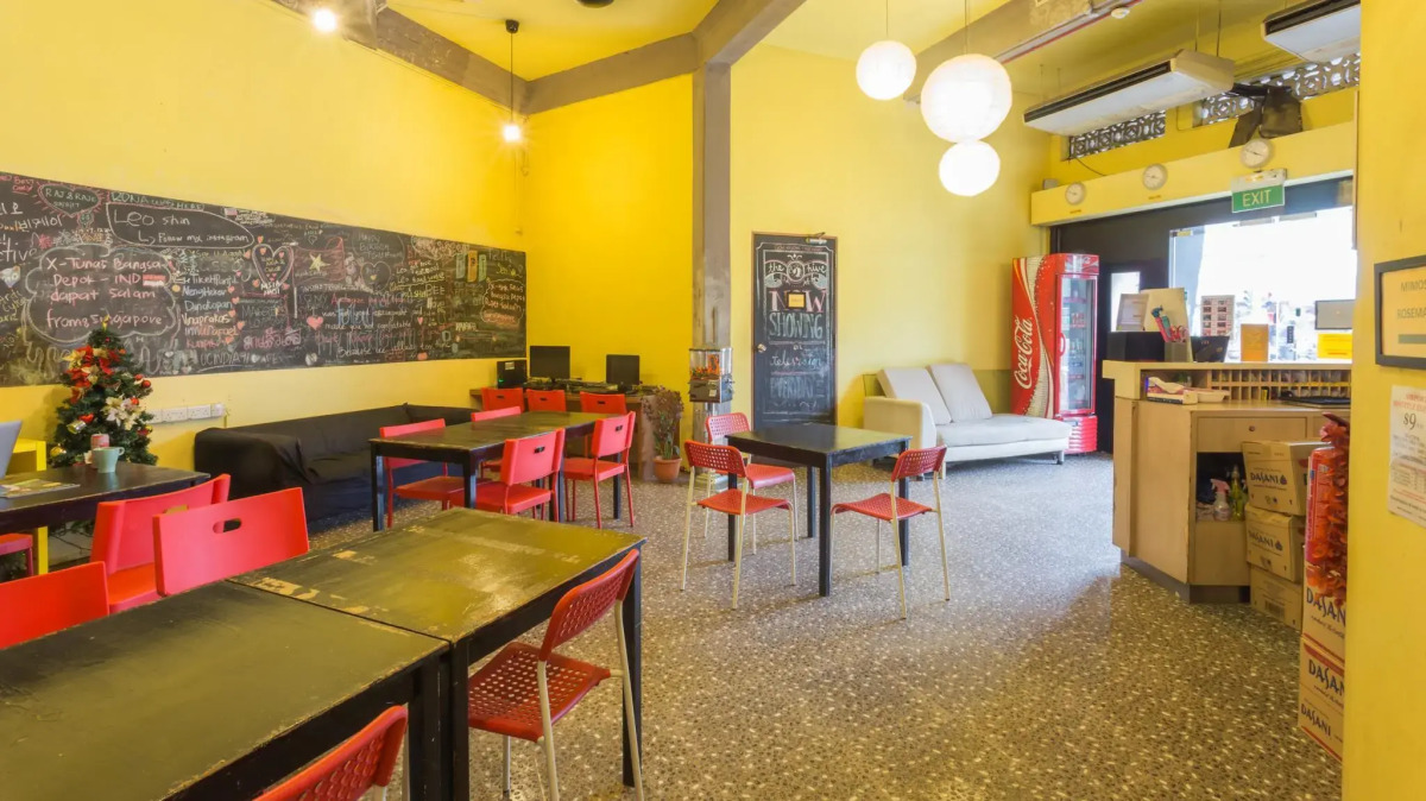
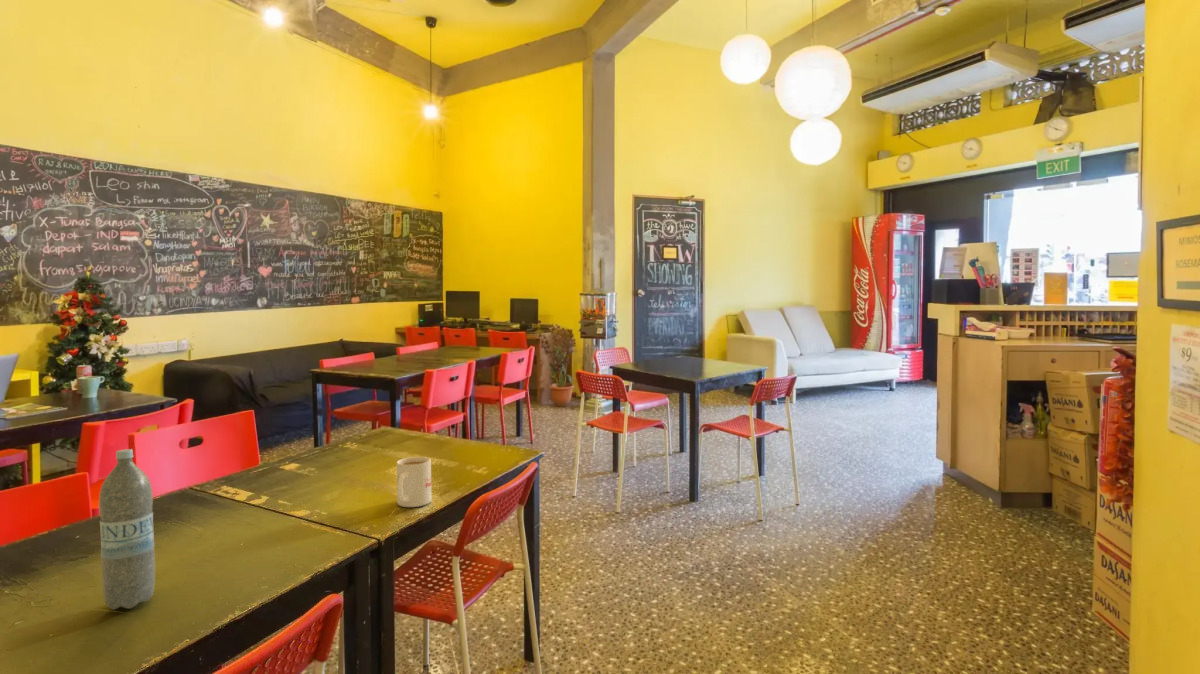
+ water bottle [98,448,156,611]
+ mug [396,456,432,508]
